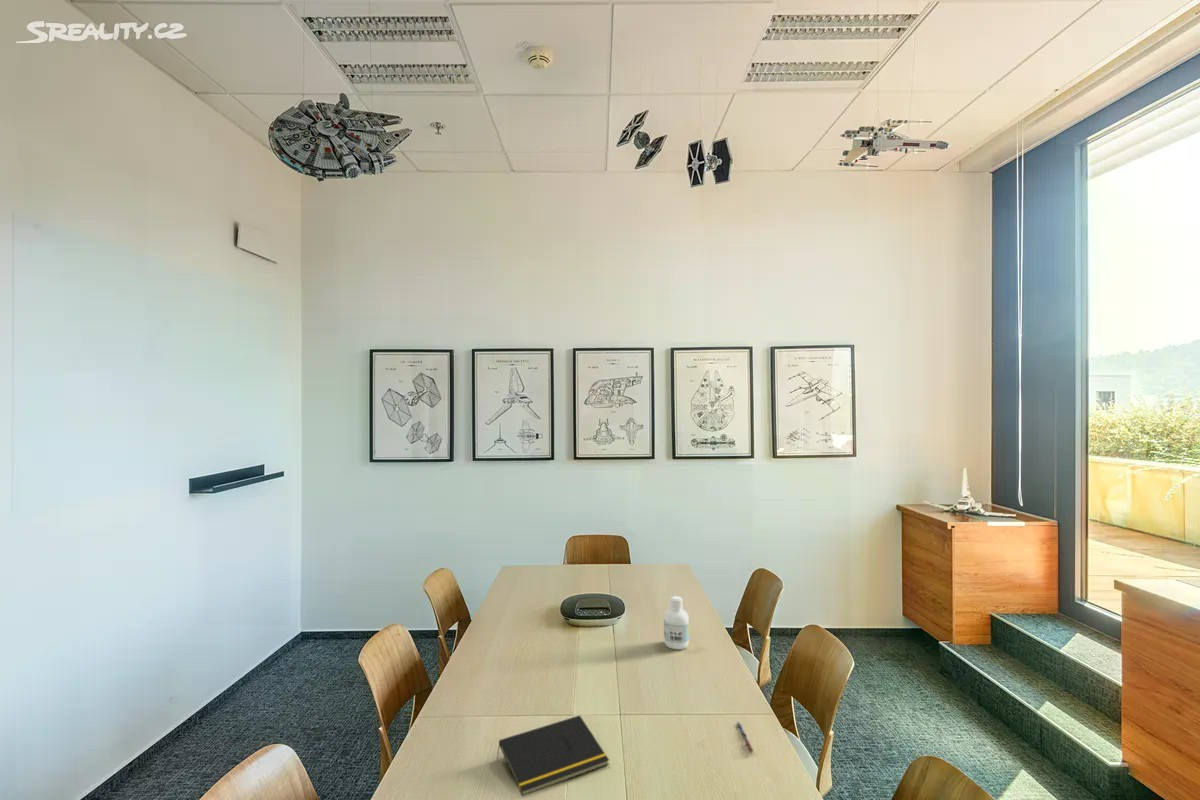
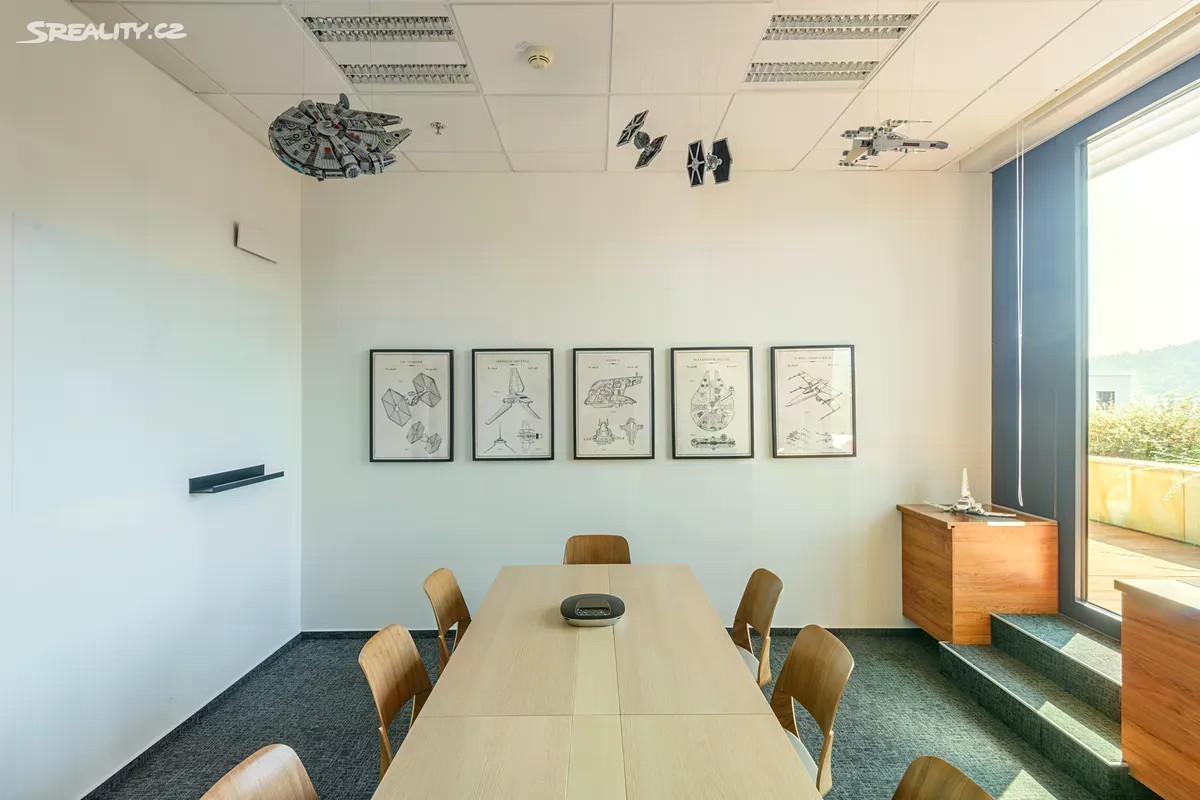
- bottle [663,595,690,651]
- notepad [496,714,610,797]
- pen [735,721,754,754]
